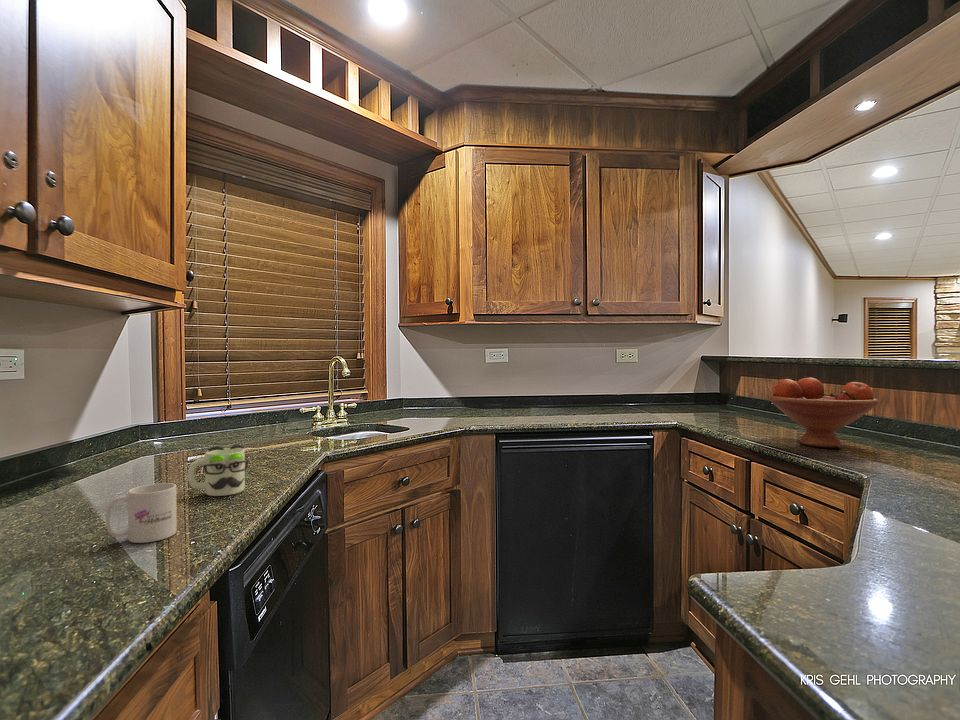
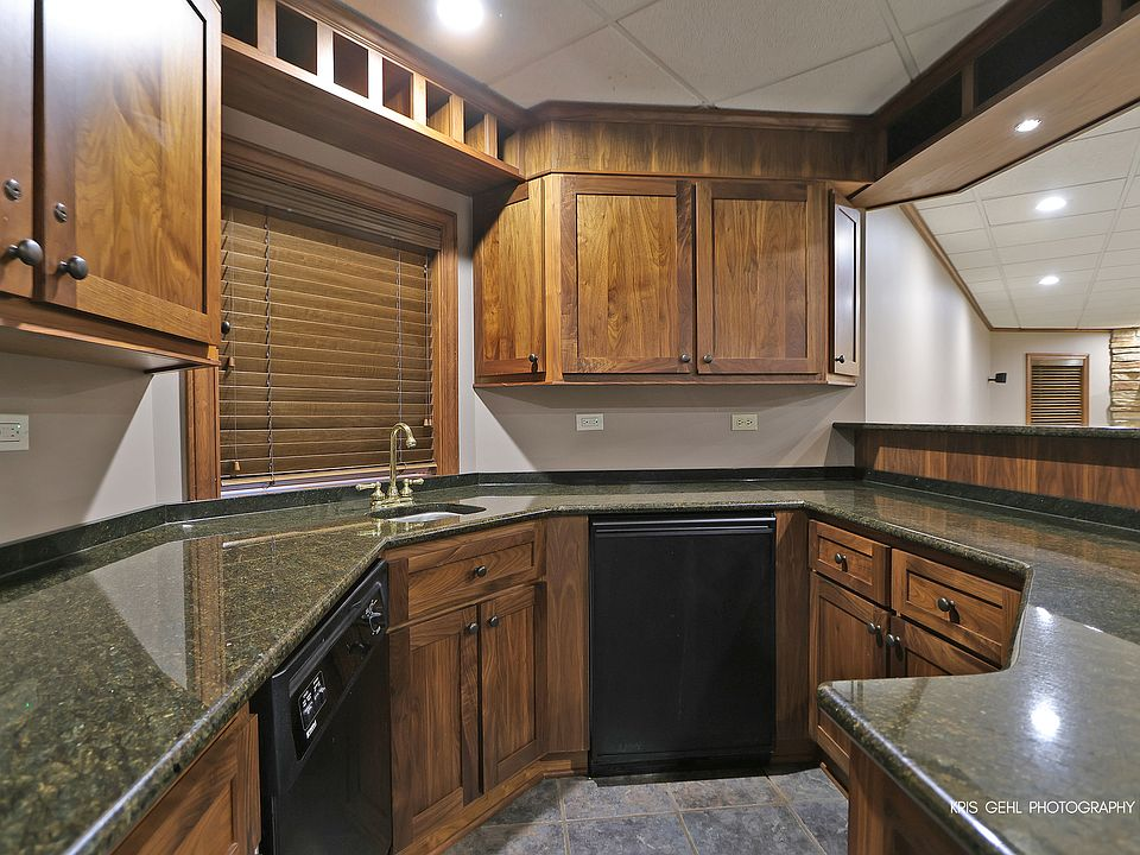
- fruit bowl [767,377,880,449]
- mug [105,482,178,544]
- mug [187,443,250,497]
